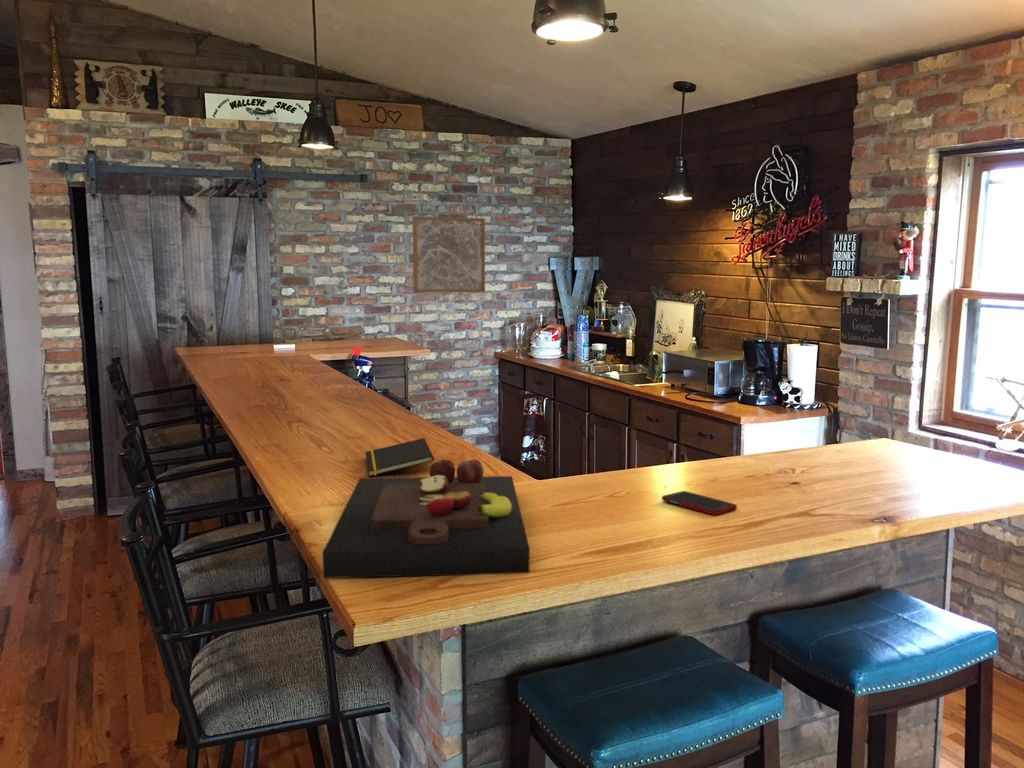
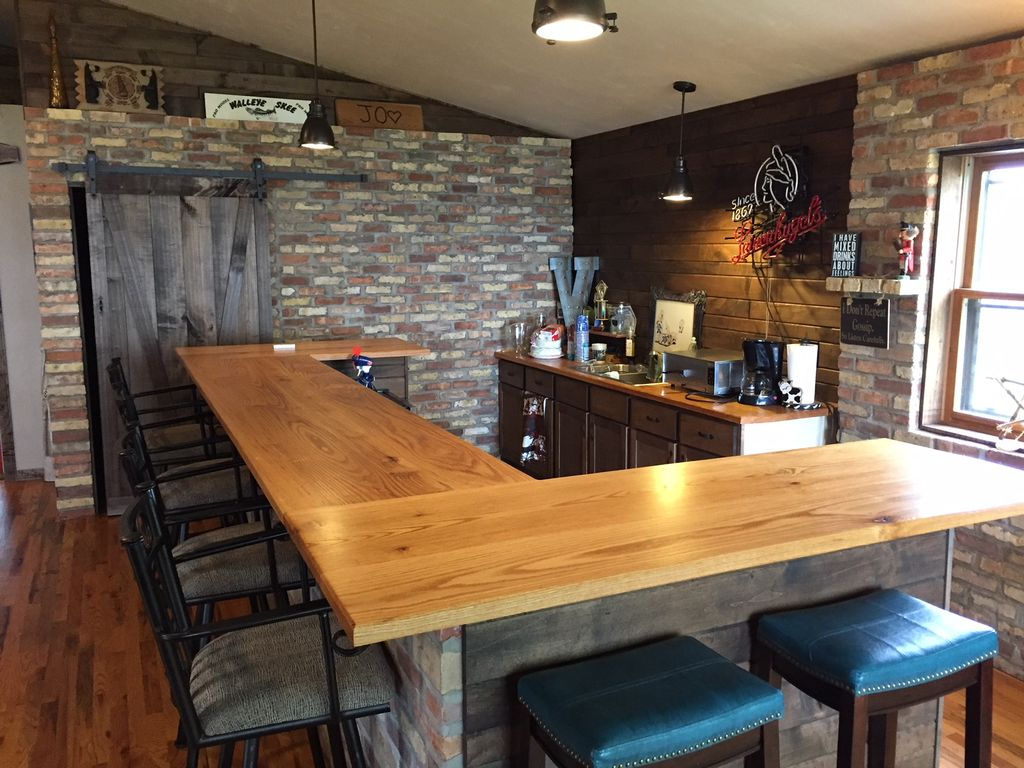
- cell phone [661,490,738,516]
- wall art [412,215,486,294]
- cutting board [322,458,531,579]
- notepad [365,437,435,477]
